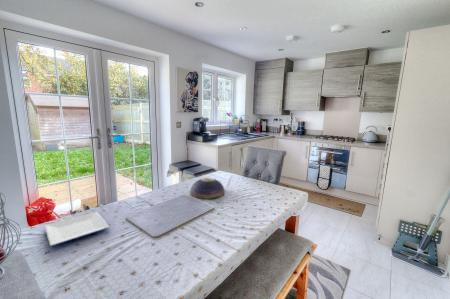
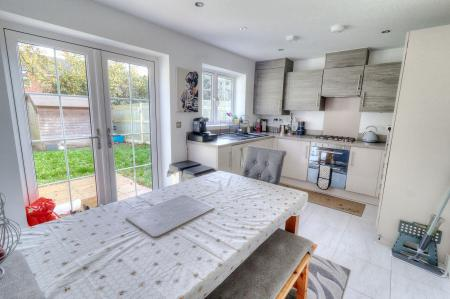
- decorative bowl [189,177,226,199]
- plate [44,211,110,247]
